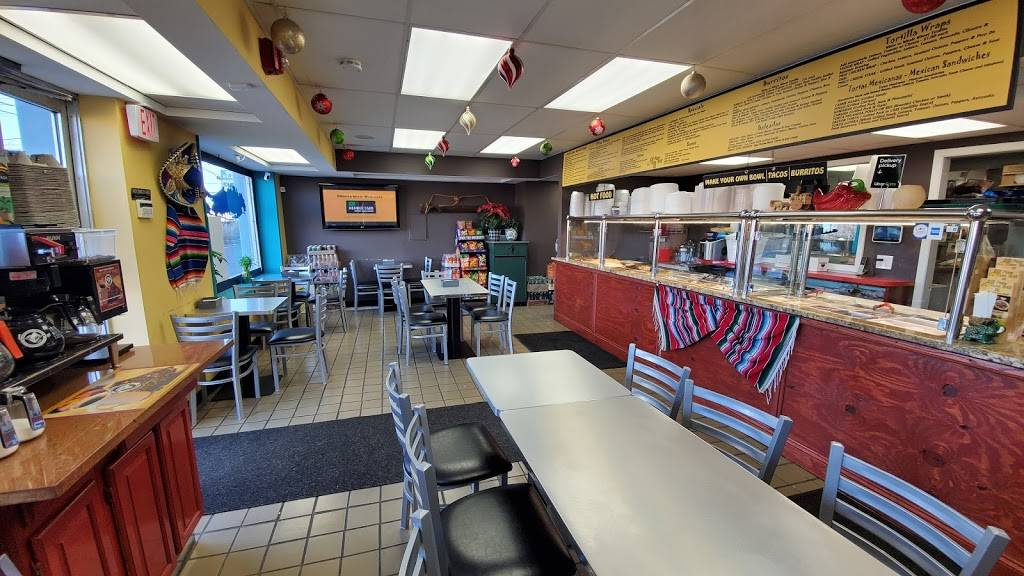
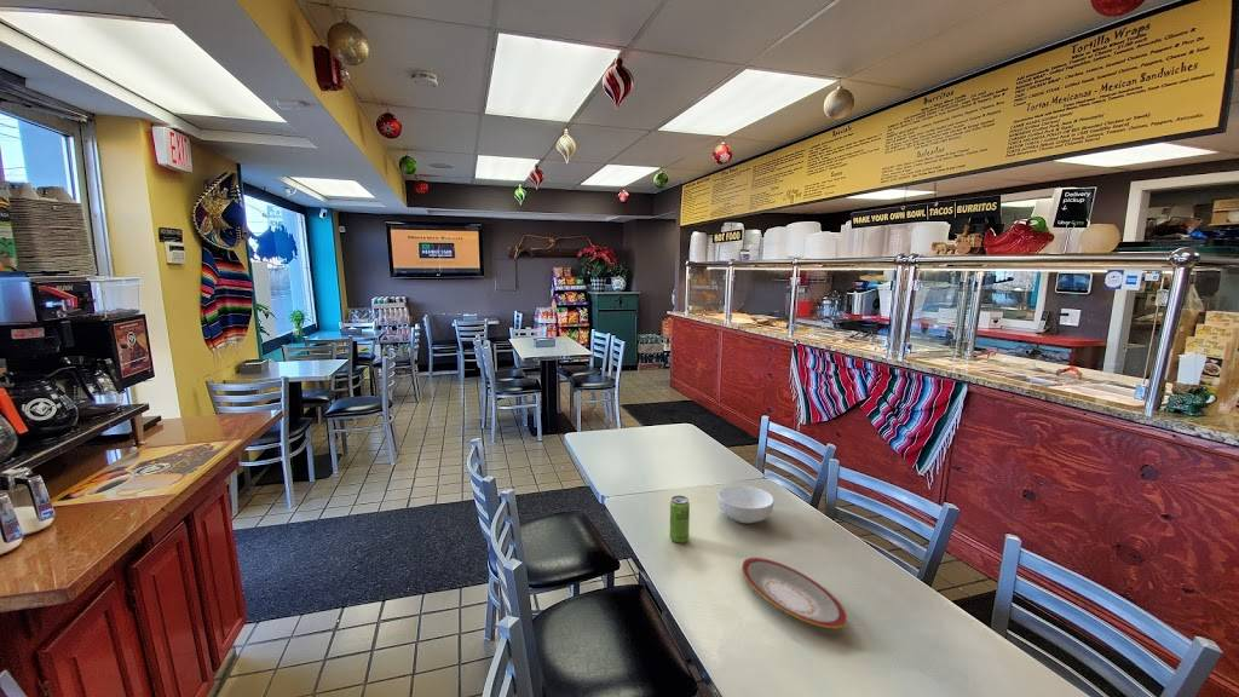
+ beverage can [669,495,691,545]
+ cereal bowl [716,484,776,524]
+ plate [740,557,848,629]
